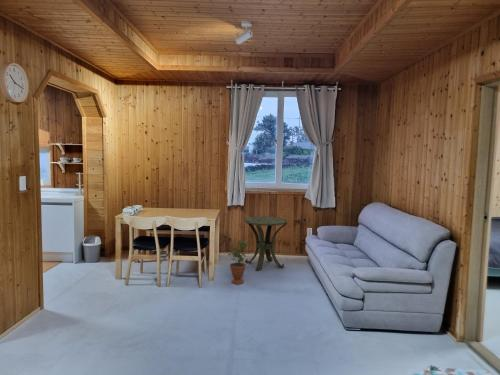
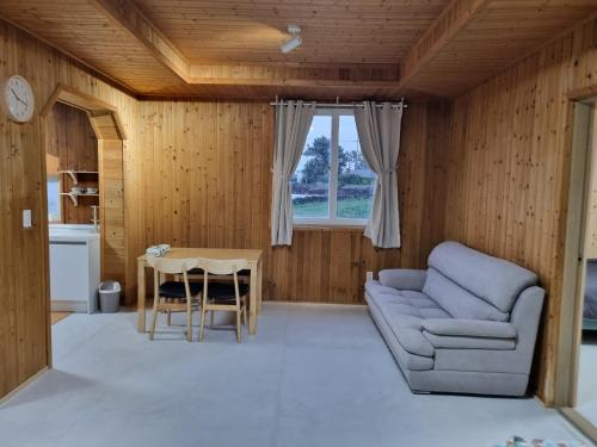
- side table [243,216,288,272]
- potted plant [227,238,250,285]
